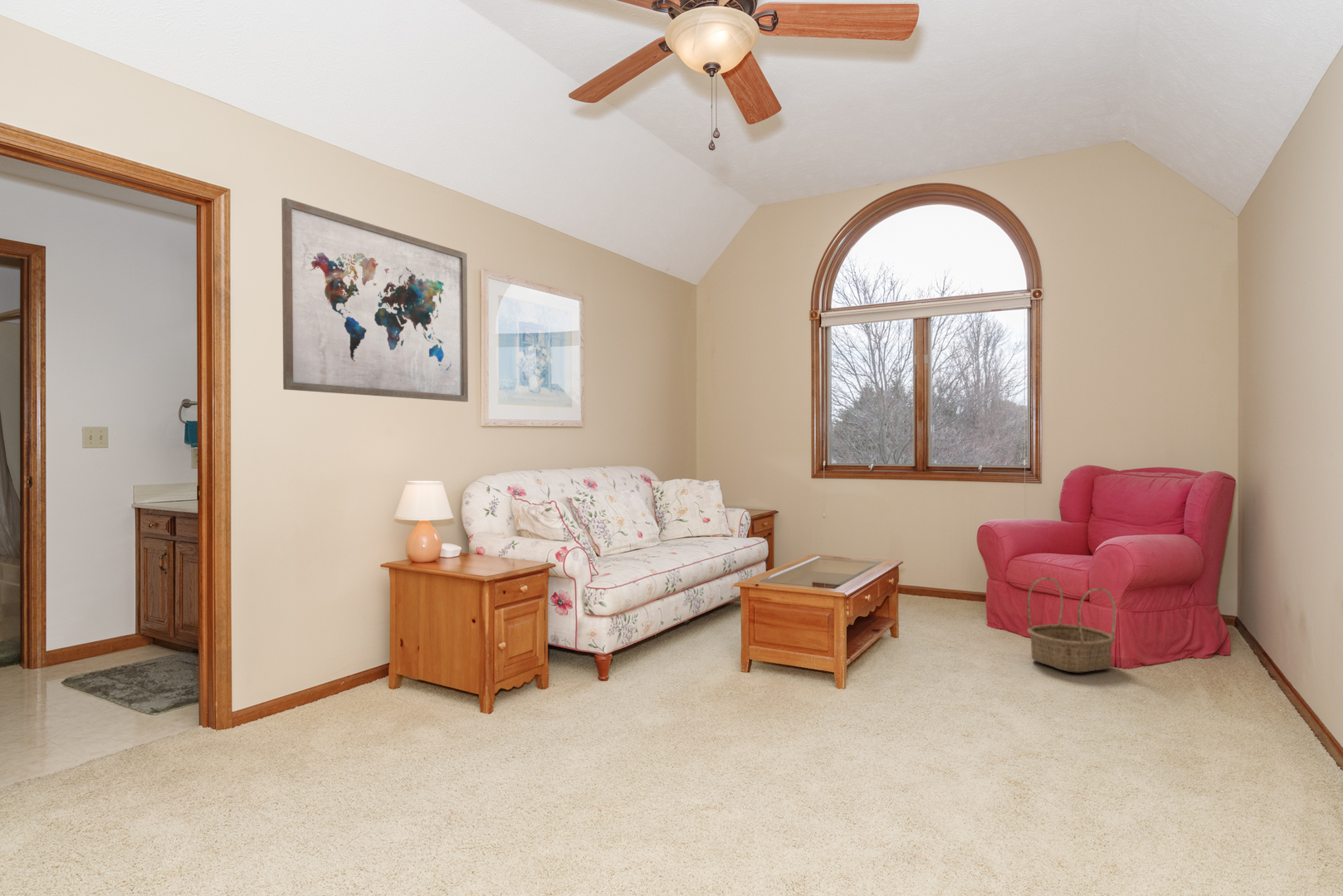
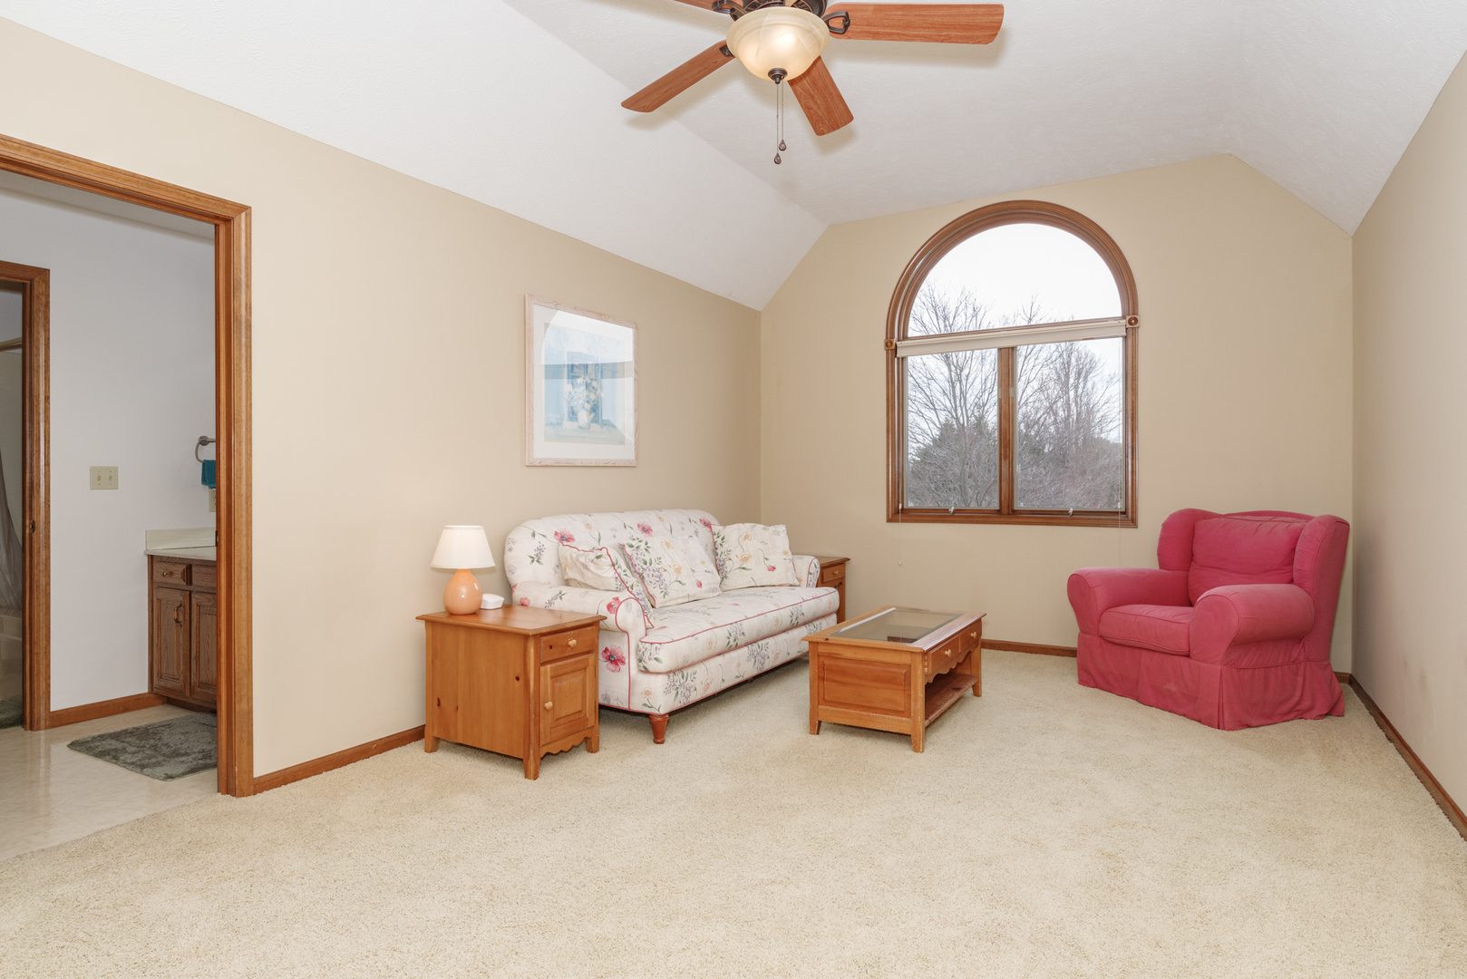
- wall art [281,197,469,402]
- basket [1026,577,1116,673]
